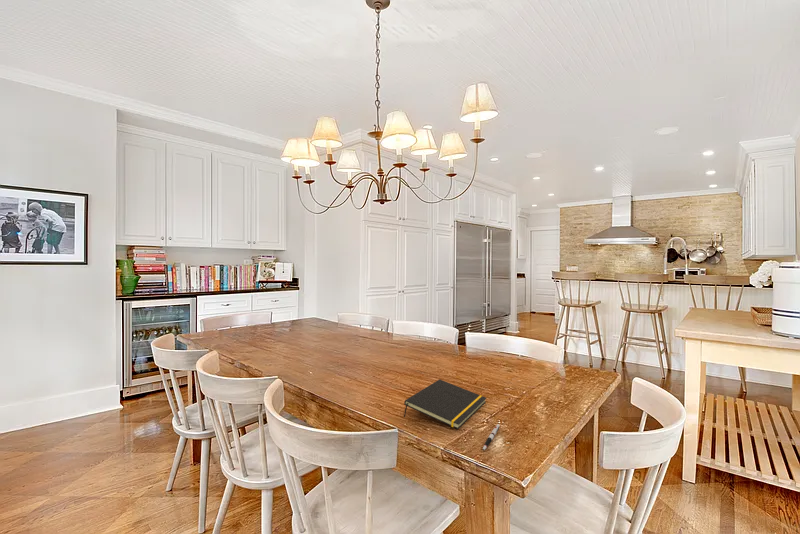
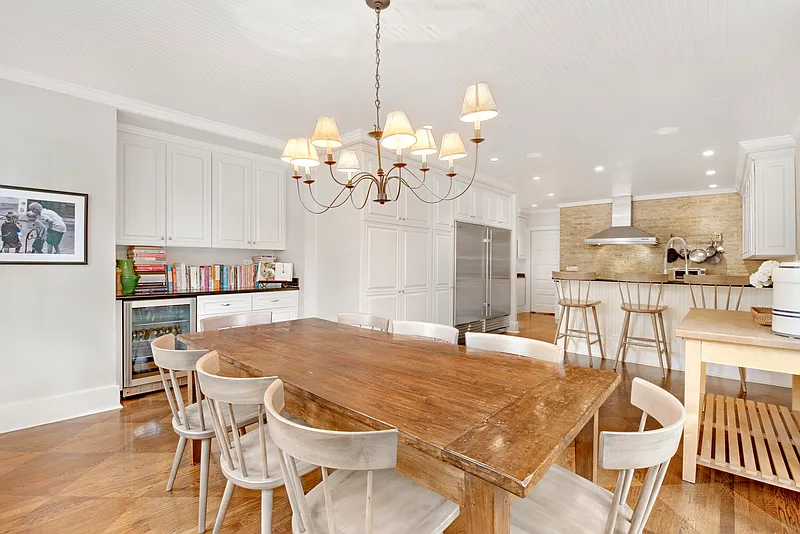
- pen [482,423,500,451]
- notepad [403,379,487,430]
